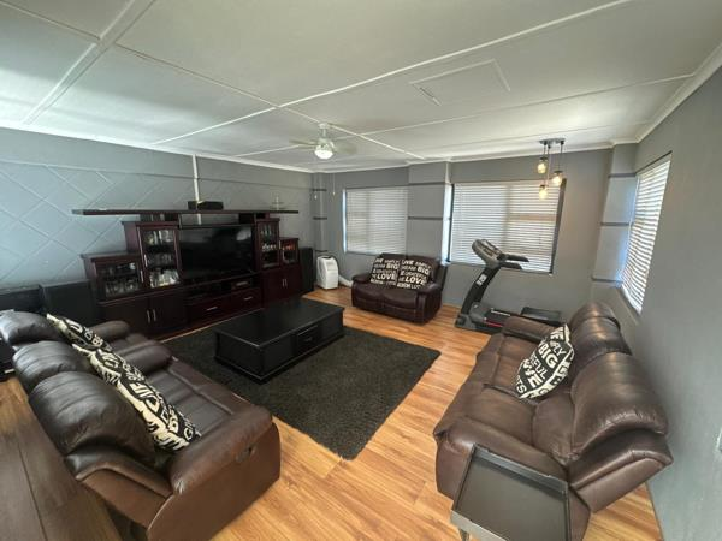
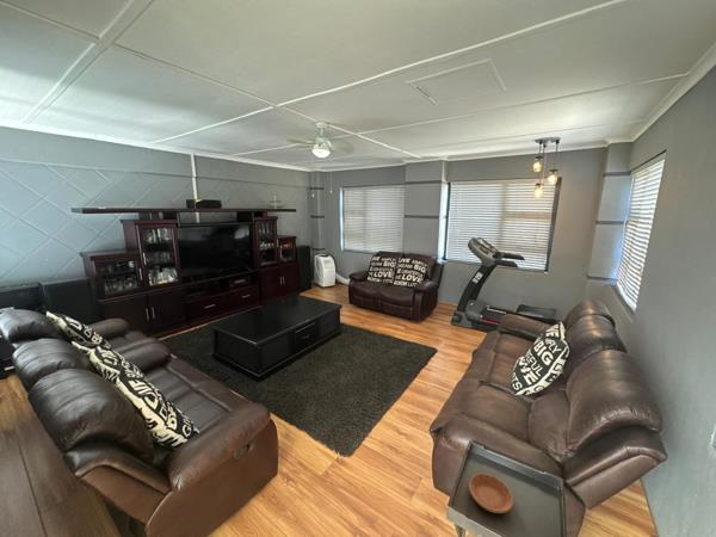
+ saucer [468,473,514,514]
